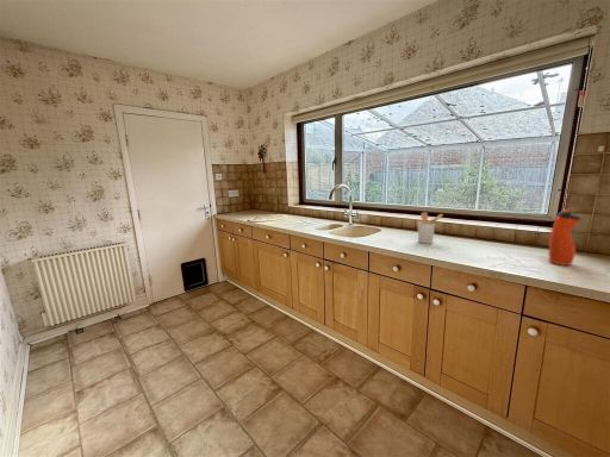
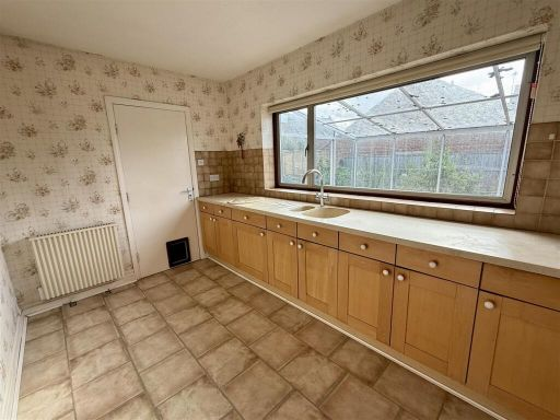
- water bottle [548,208,581,267]
- utensil holder [417,211,444,245]
